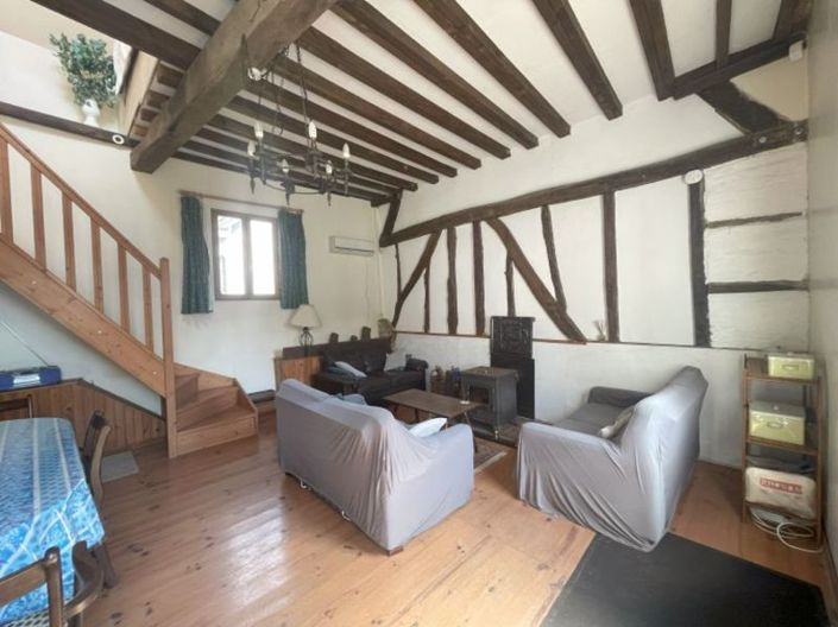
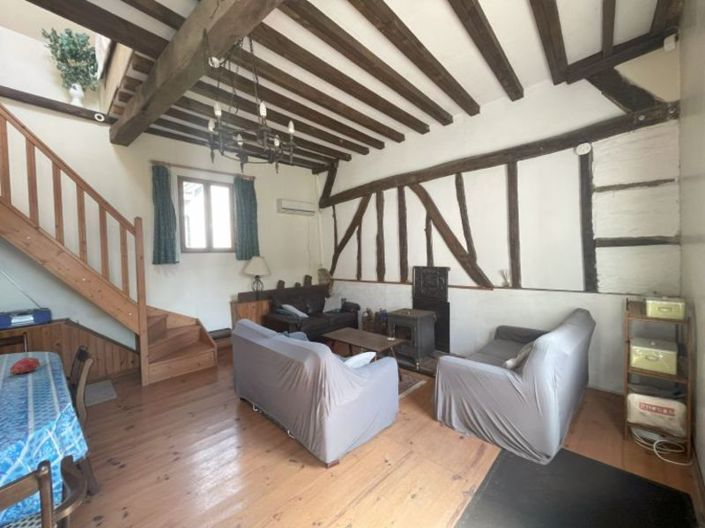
+ fruit [9,357,41,376]
